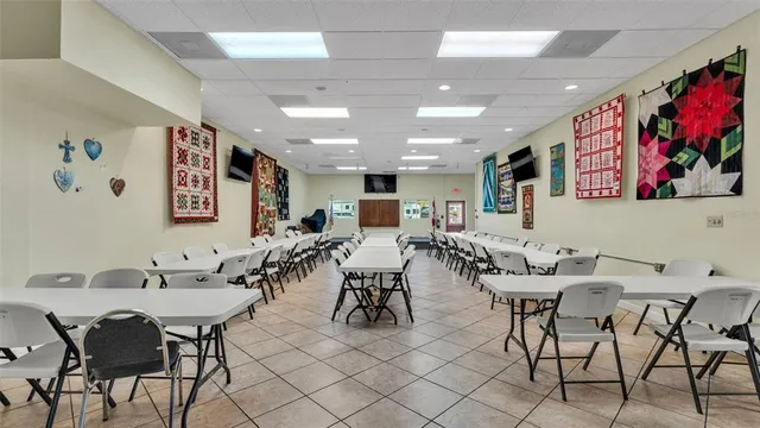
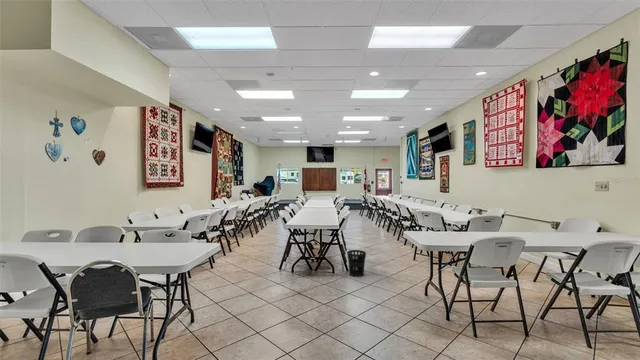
+ wastebasket [346,249,367,278]
